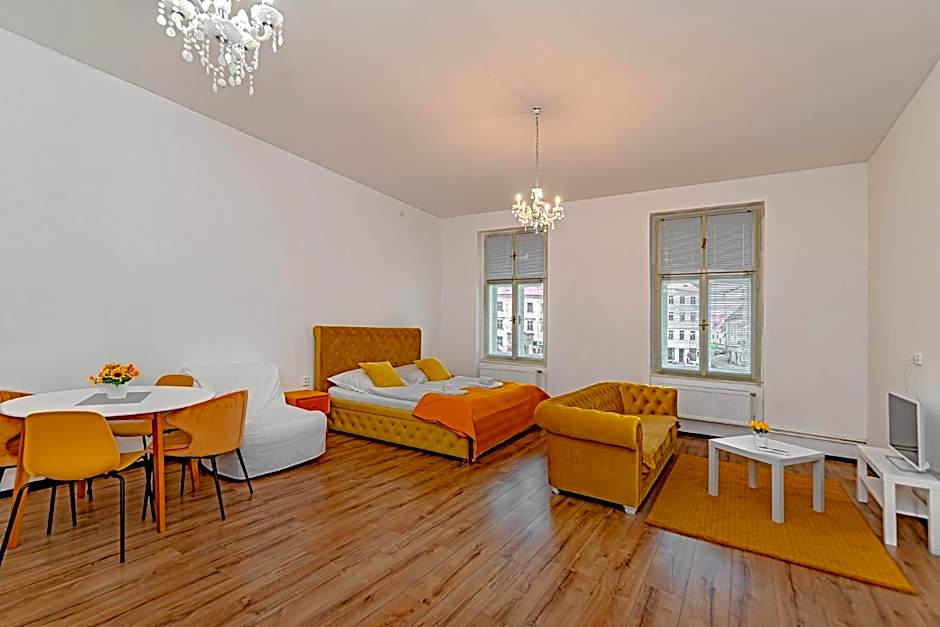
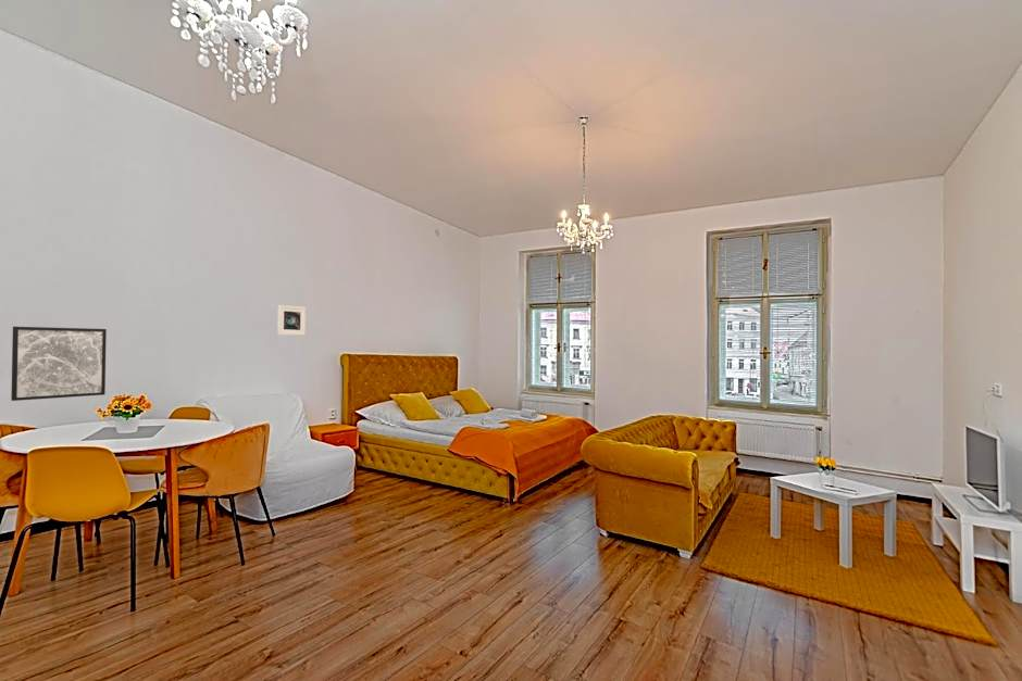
+ wall art [10,326,108,402]
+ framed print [276,304,307,337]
